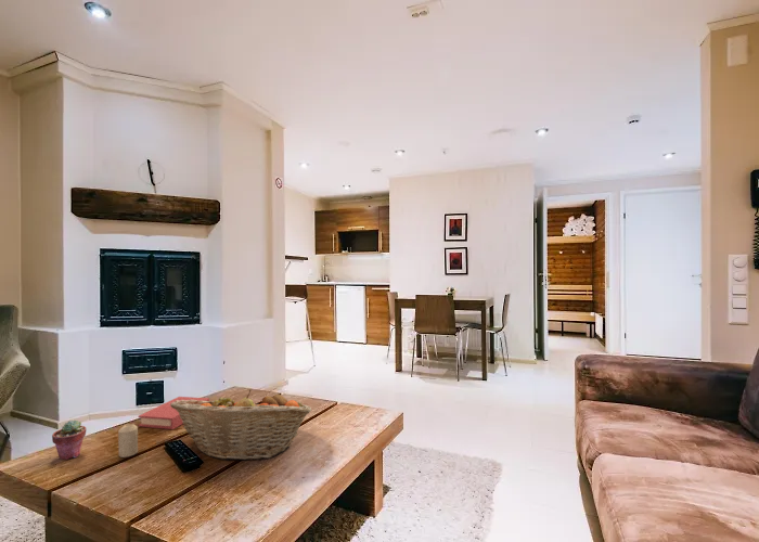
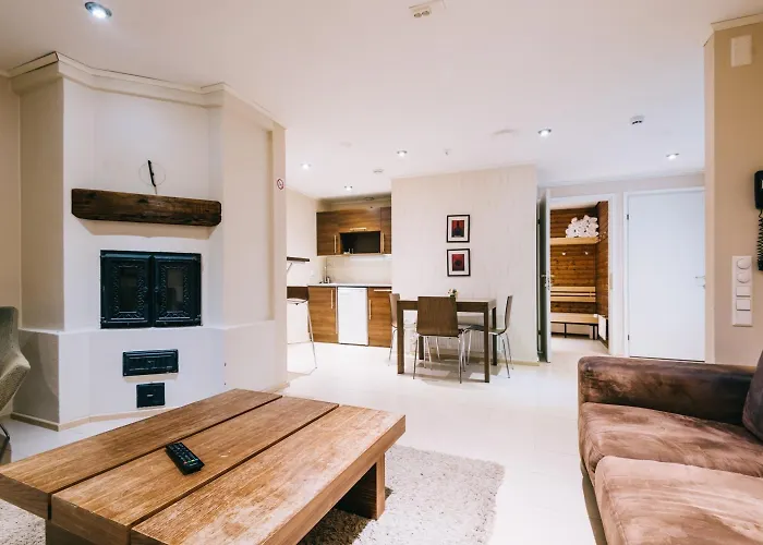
- potted succulent [51,420,88,461]
- book [138,396,210,430]
- fruit basket [170,389,312,462]
- candle [117,423,139,459]
